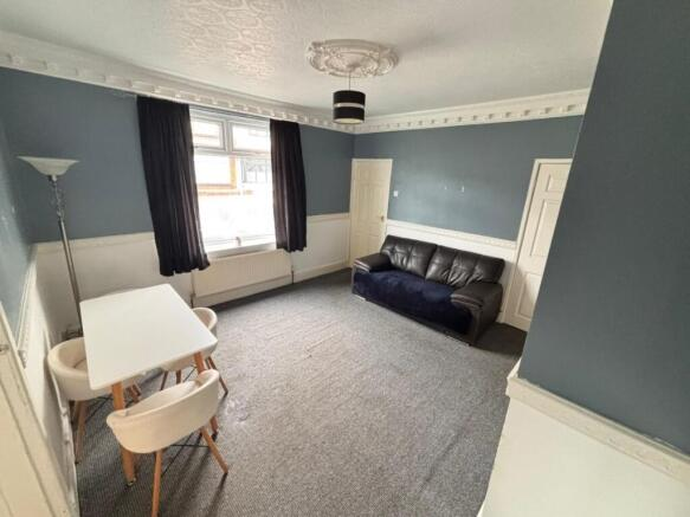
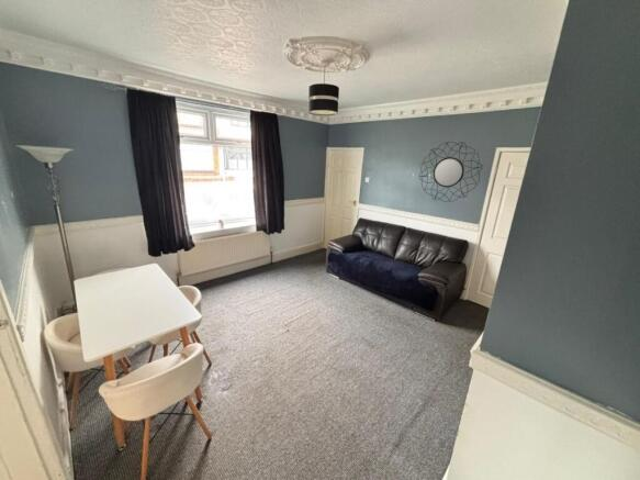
+ home mirror [418,141,483,203]
